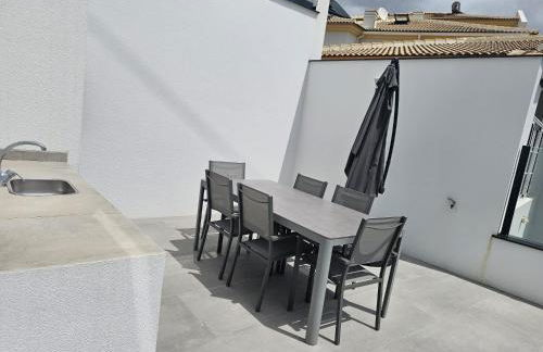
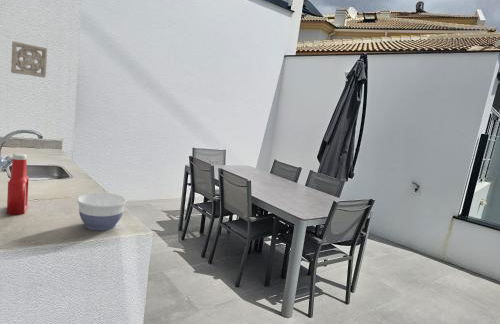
+ soap bottle [6,153,30,216]
+ wall ornament [10,40,48,78]
+ bowl [76,192,127,231]
